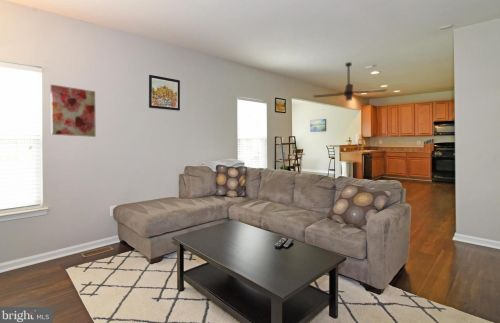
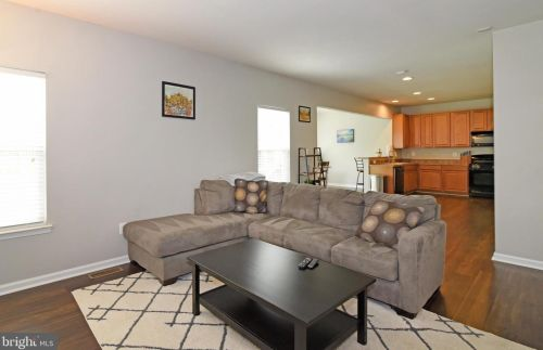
- ceiling fan [312,61,389,102]
- wall art [50,84,97,138]
